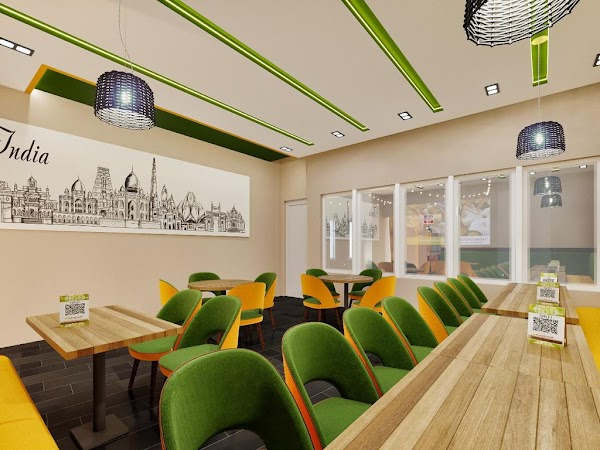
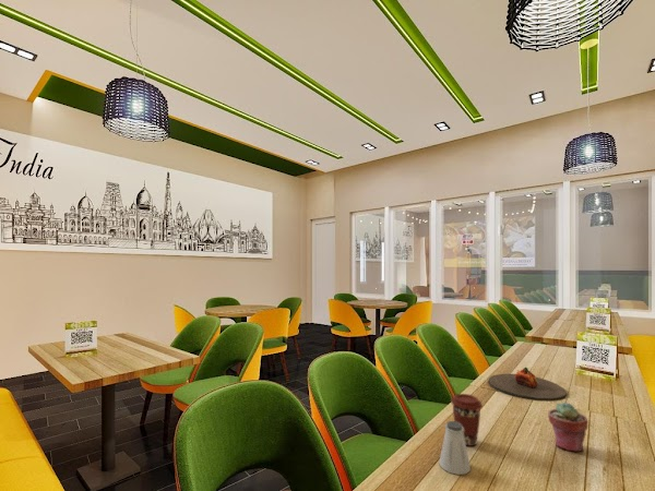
+ potted succulent [547,402,590,453]
+ saltshaker [439,420,472,476]
+ plate [488,367,568,402]
+ coffee cup [450,393,484,447]
